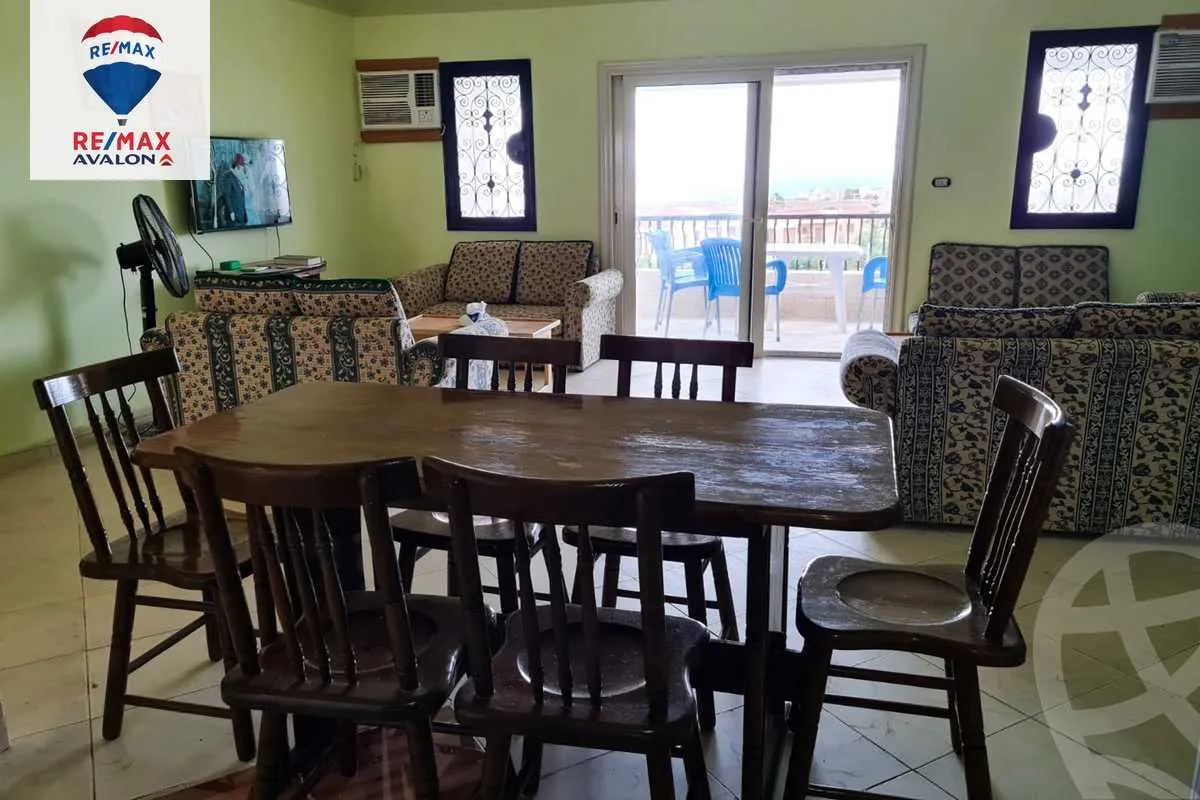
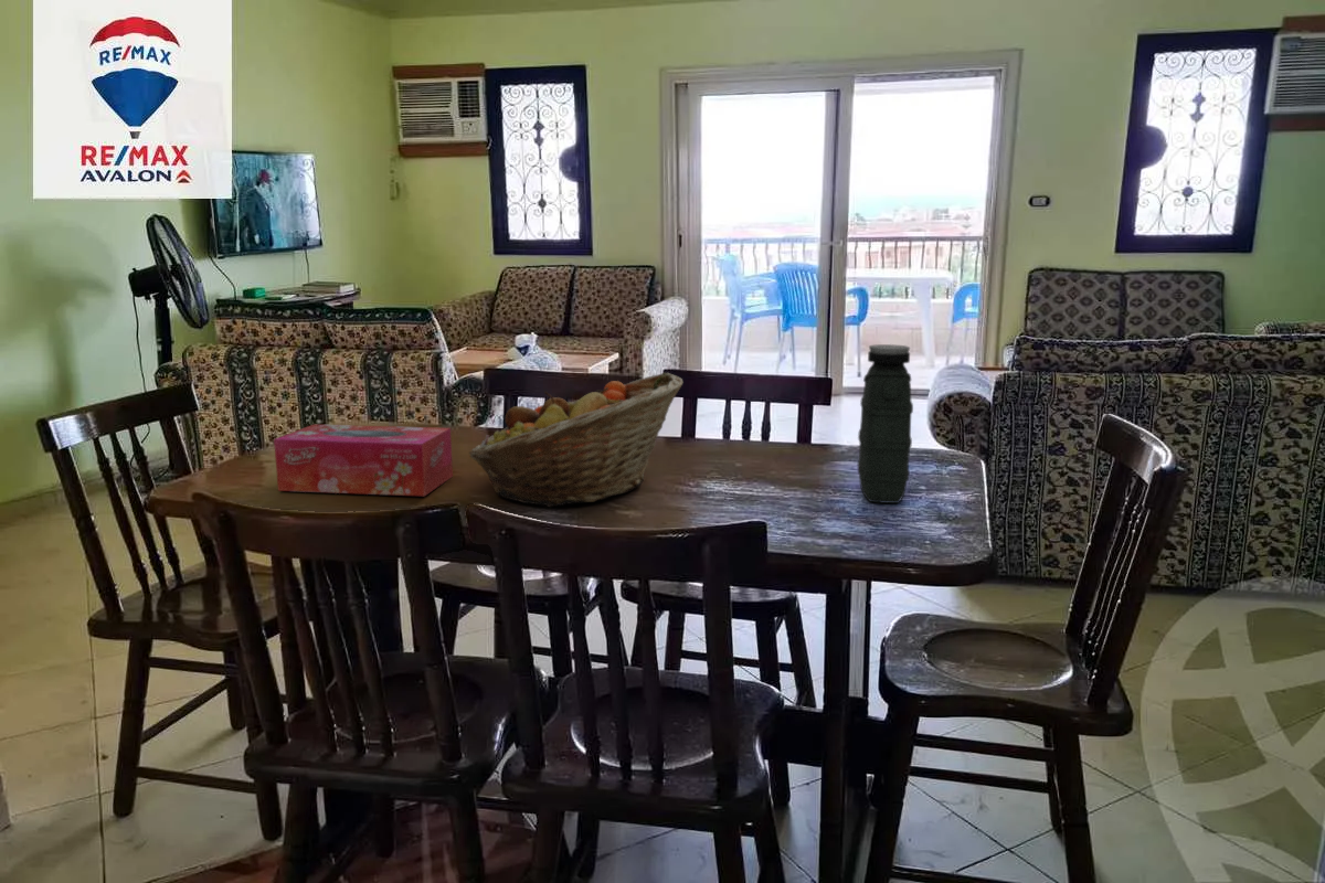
+ water jug [857,343,914,504]
+ tissue box [273,423,454,498]
+ fruit basket [468,371,683,508]
